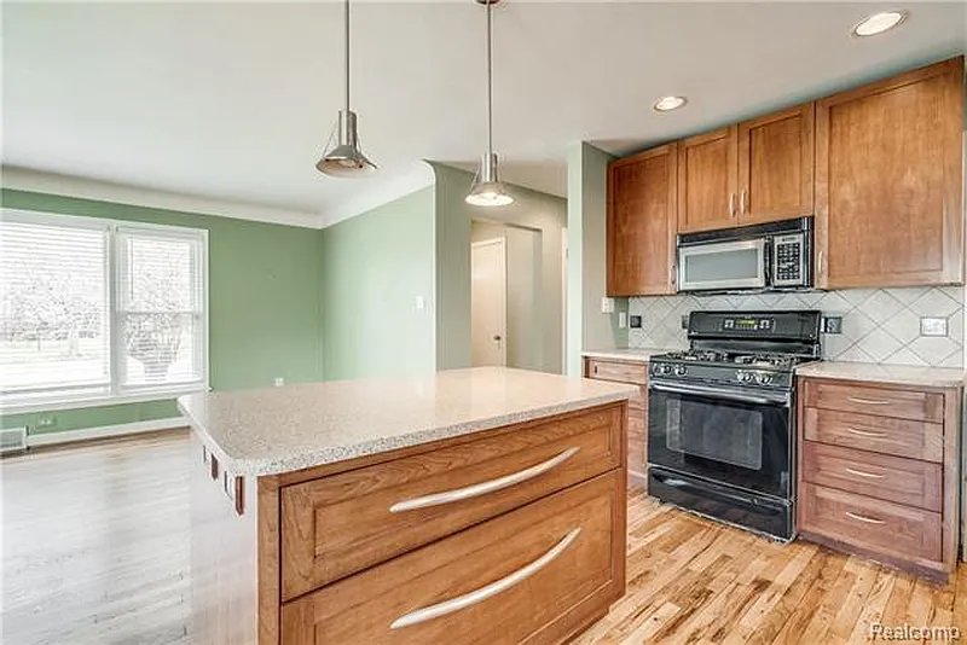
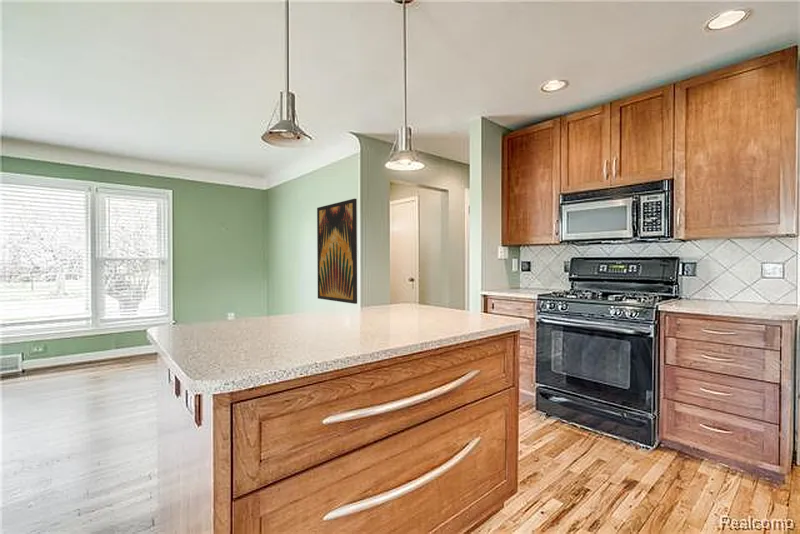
+ wall art [316,198,358,305]
